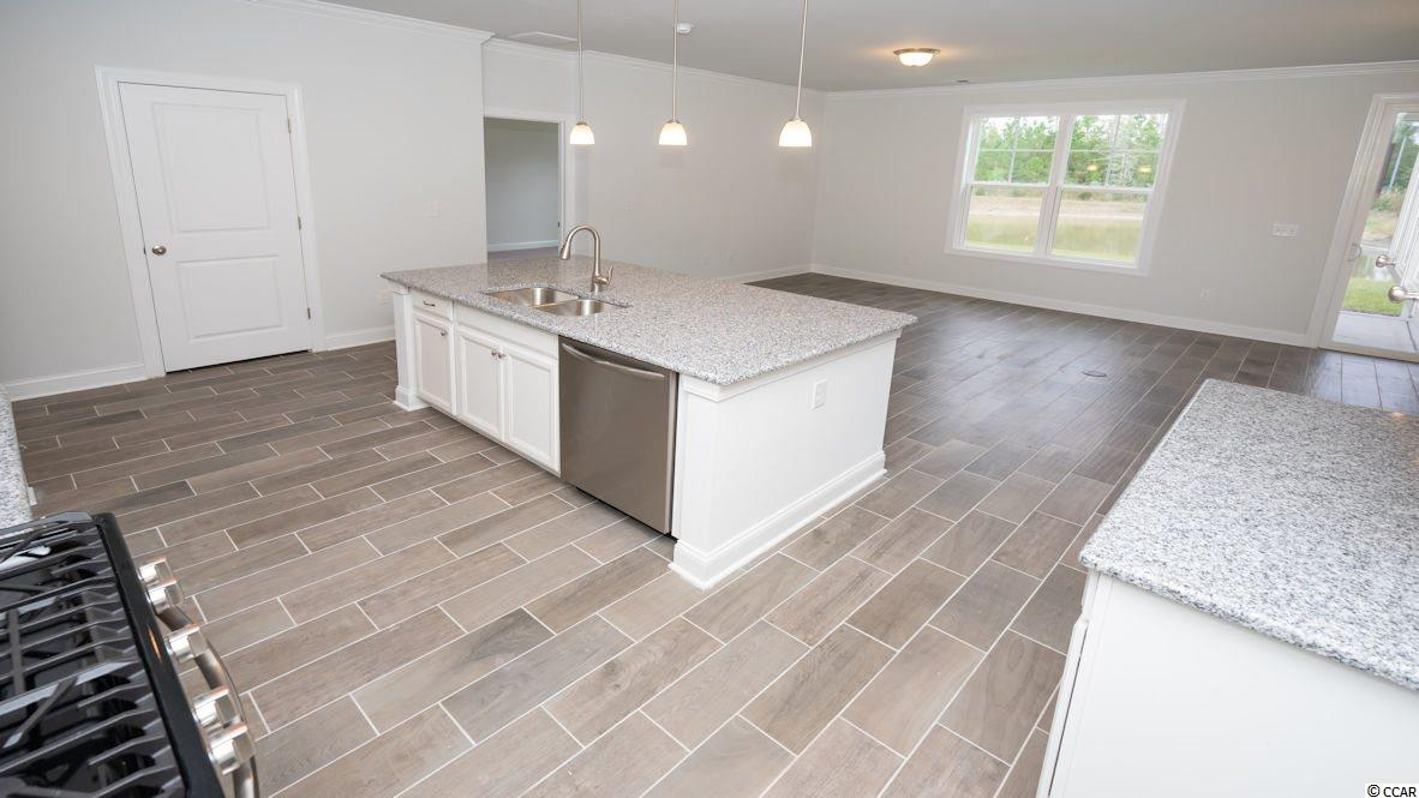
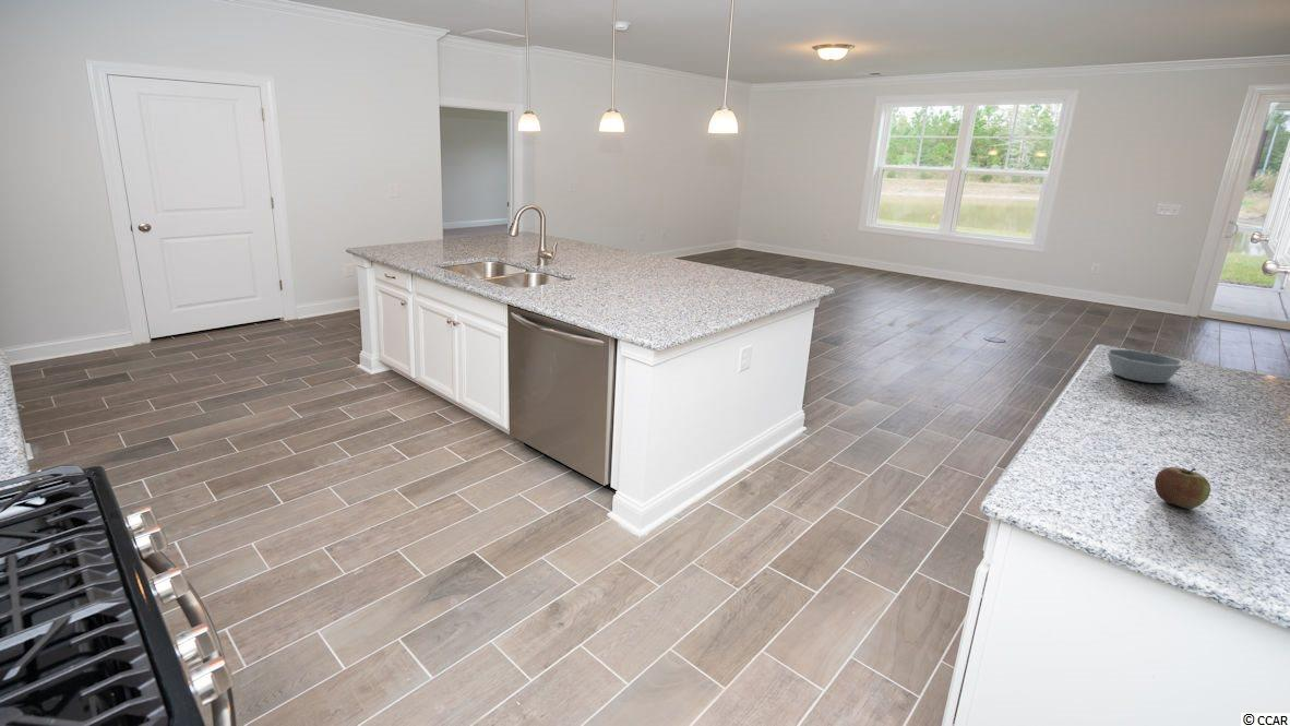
+ bowl [1106,348,1184,384]
+ apple [1154,466,1211,510]
